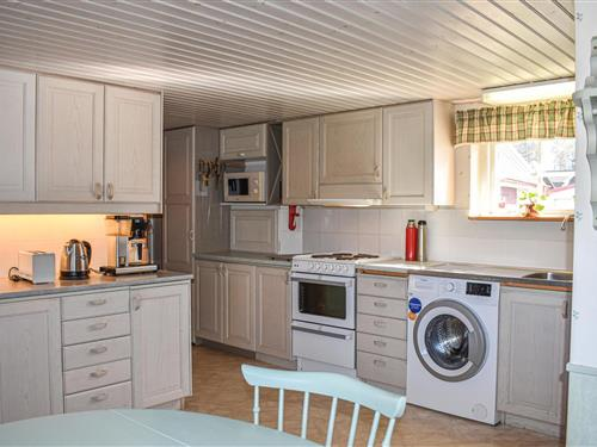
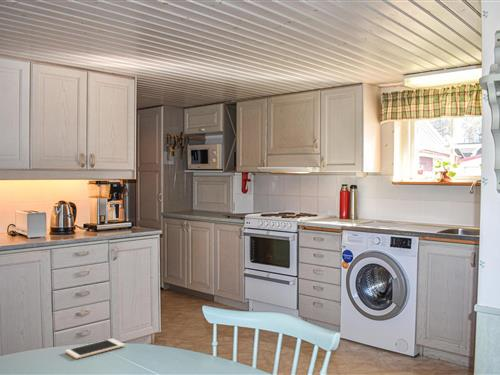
+ cell phone [64,338,126,360]
